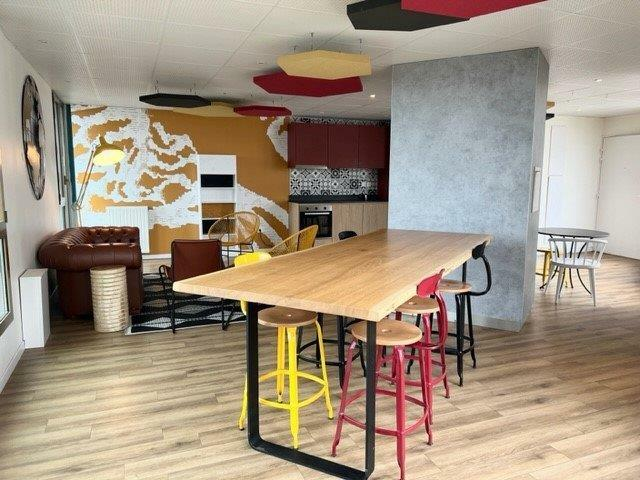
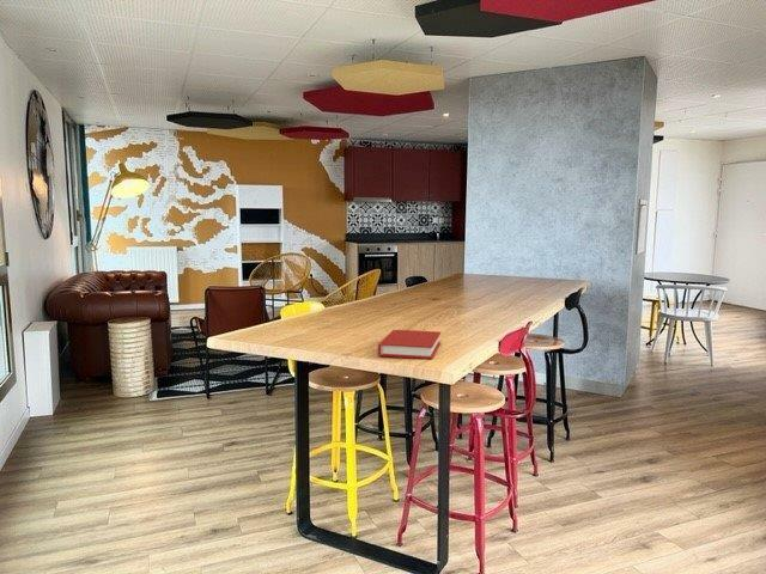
+ book [377,329,442,360]
